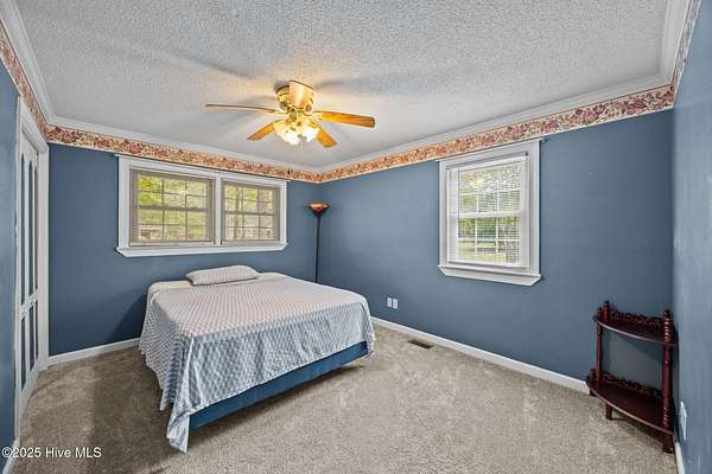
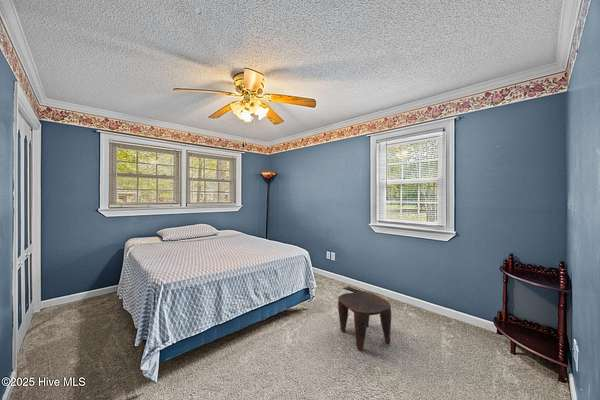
+ stool [337,290,392,351]
